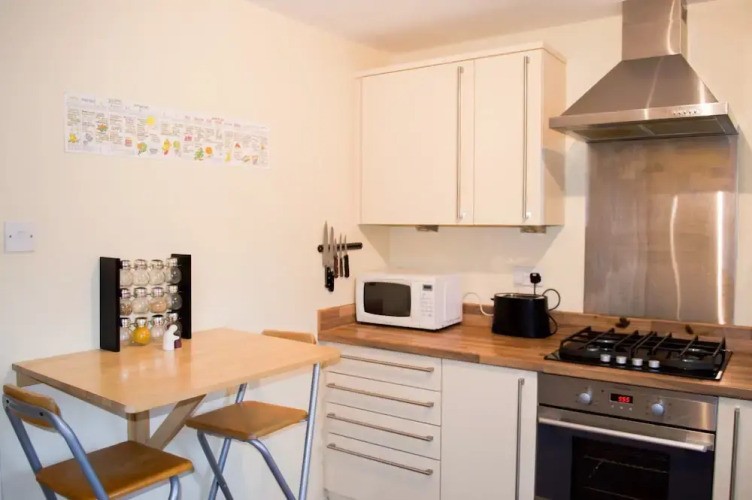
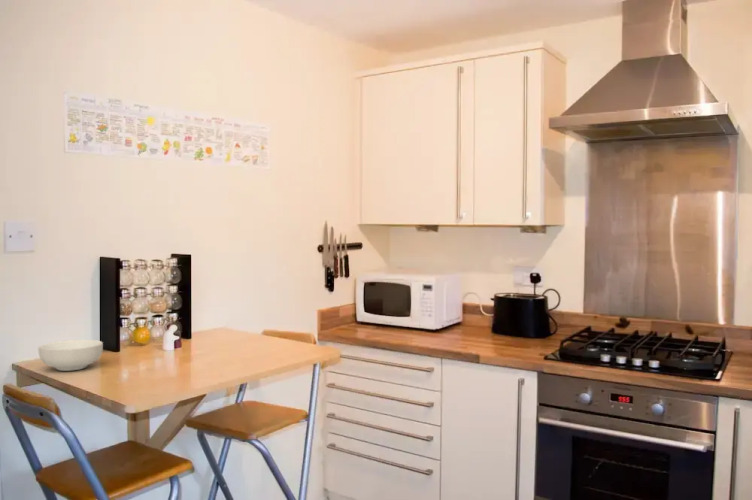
+ cereal bowl [37,339,104,372]
